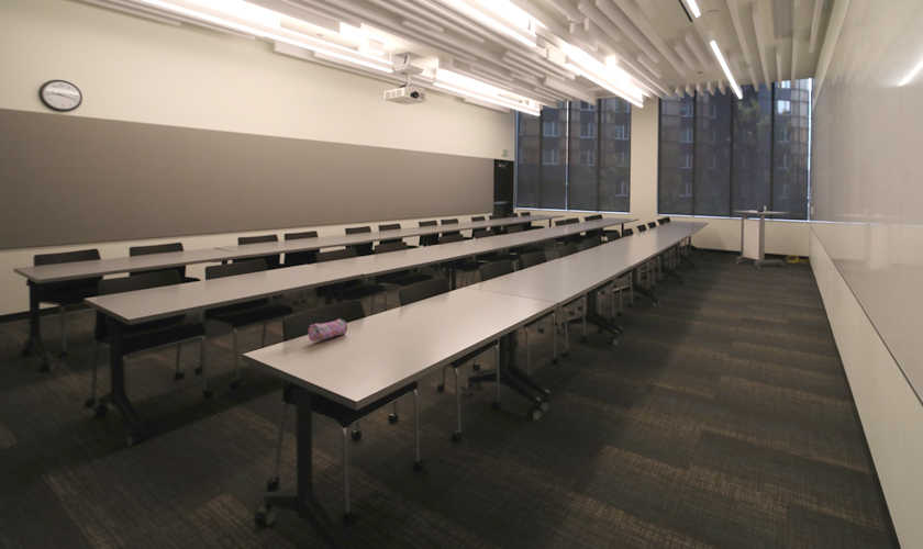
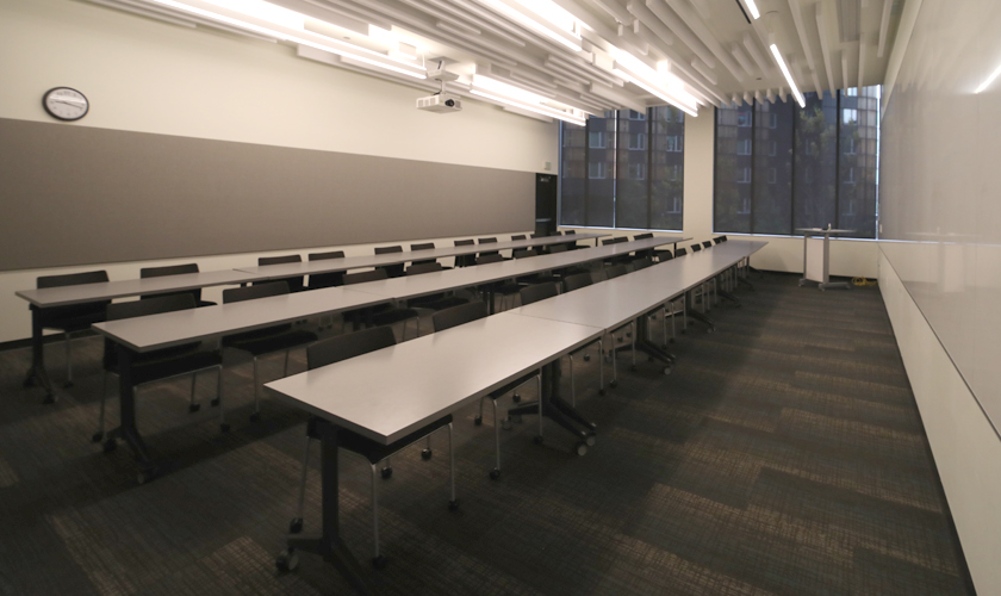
- pencil case [308,317,348,343]
